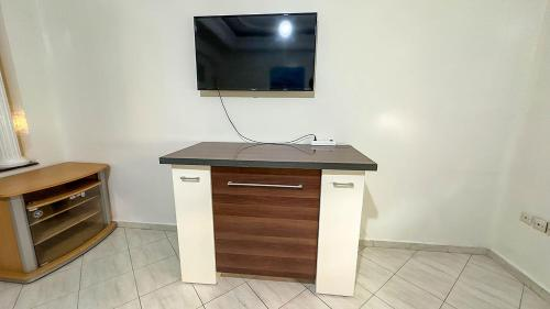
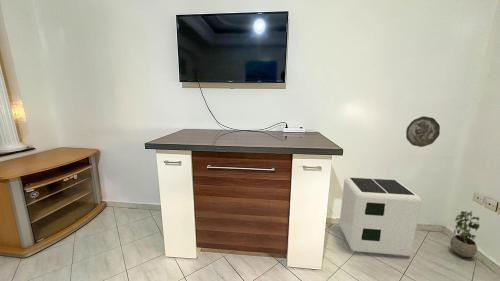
+ potted plant [449,210,481,259]
+ air purifier [339,176,423,257]
+ decorative plate [405,115,441,148]
